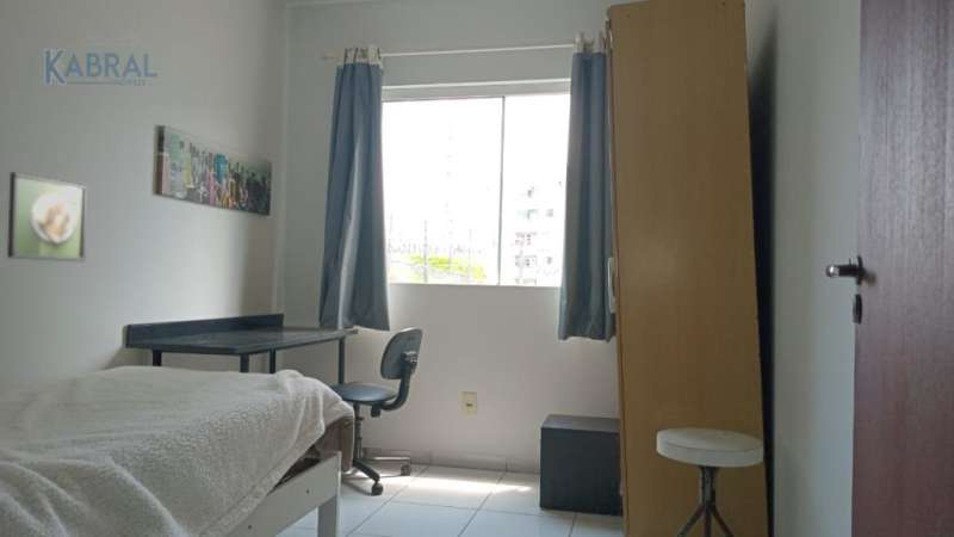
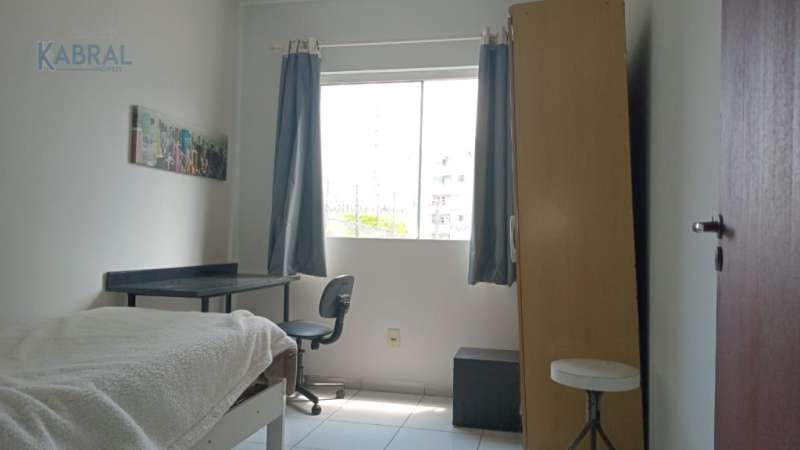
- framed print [6,171,88,263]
